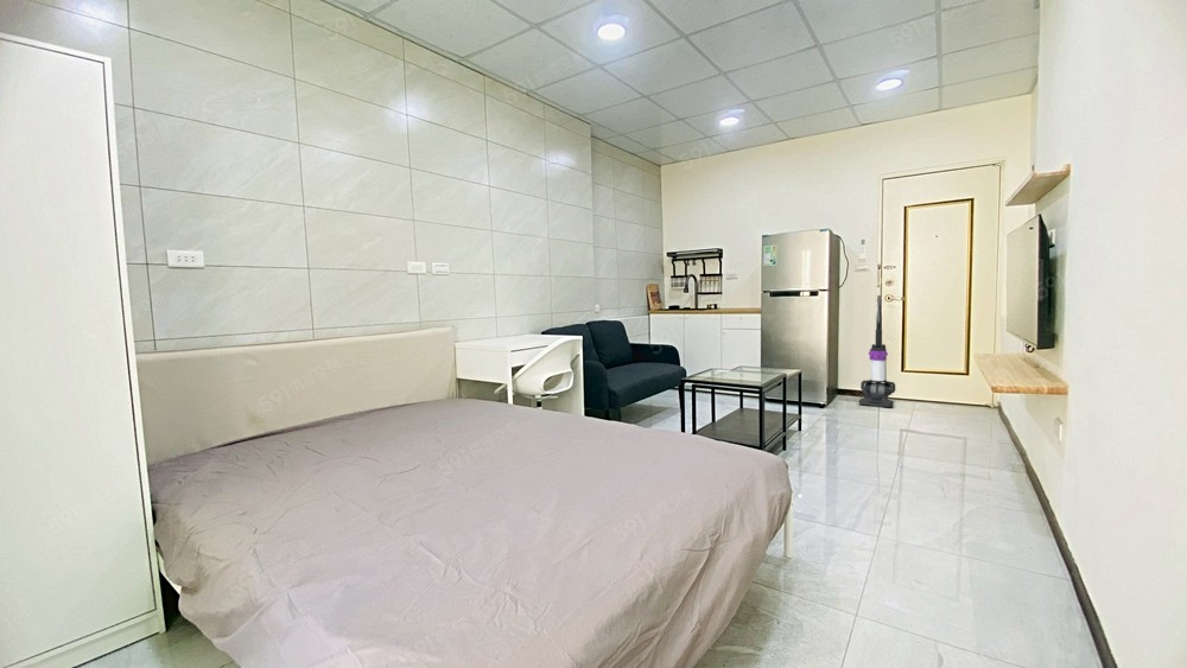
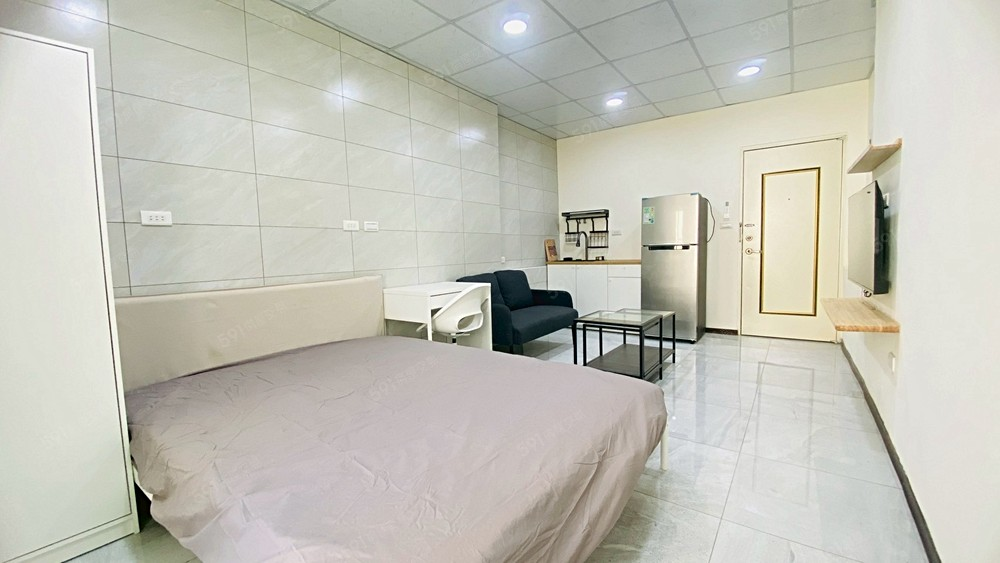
- vacuum cleaner [858,294,896,408]
